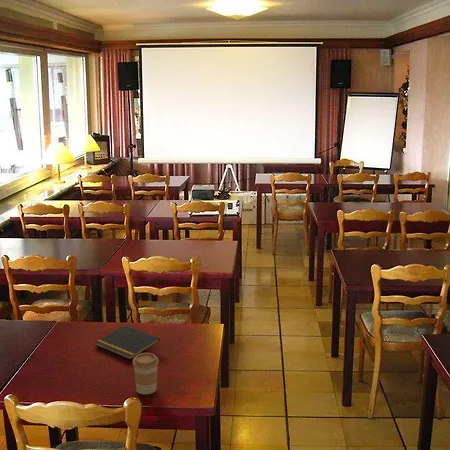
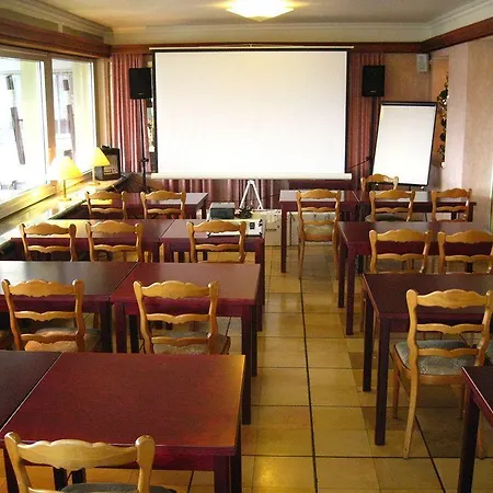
- coffee cup [132,352,160,395]
- notepad [94,324,161,360]
